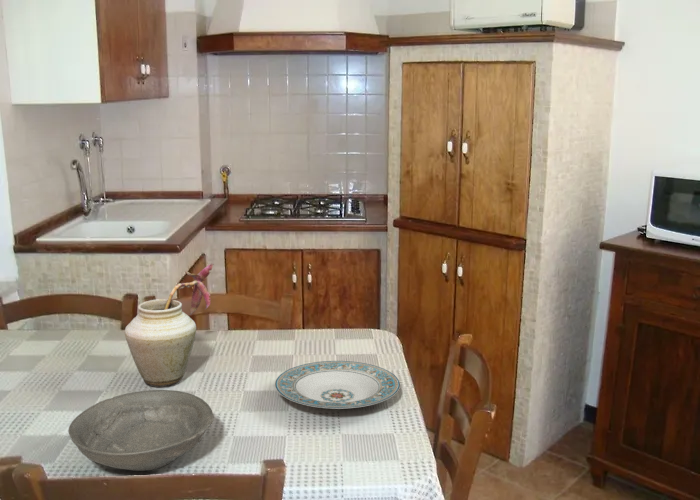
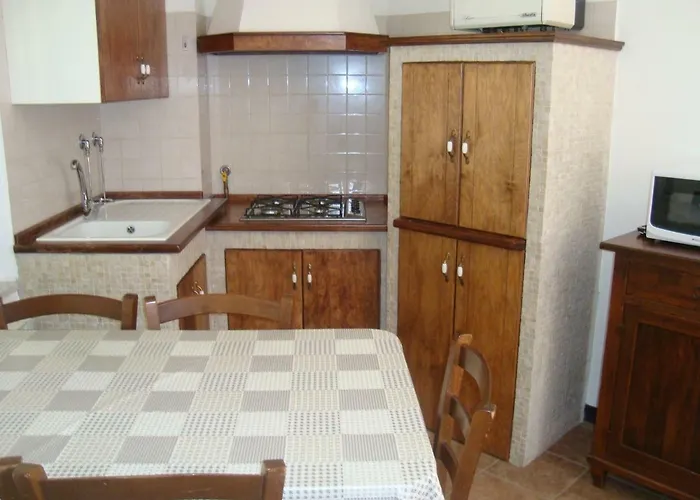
- bowl [67,389,214,472]
- vase [124,262,215,388]
- plate [274,360,401,410]
